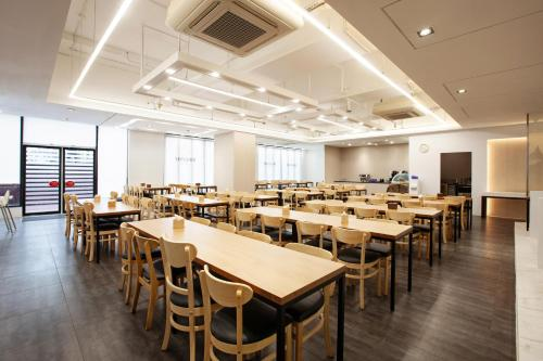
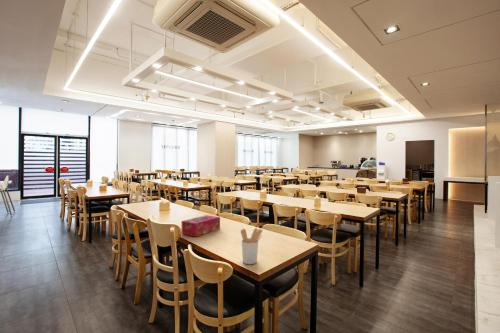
+ utensil holder [240,227,264,265]
+ tissue box [180,214,221,238]
